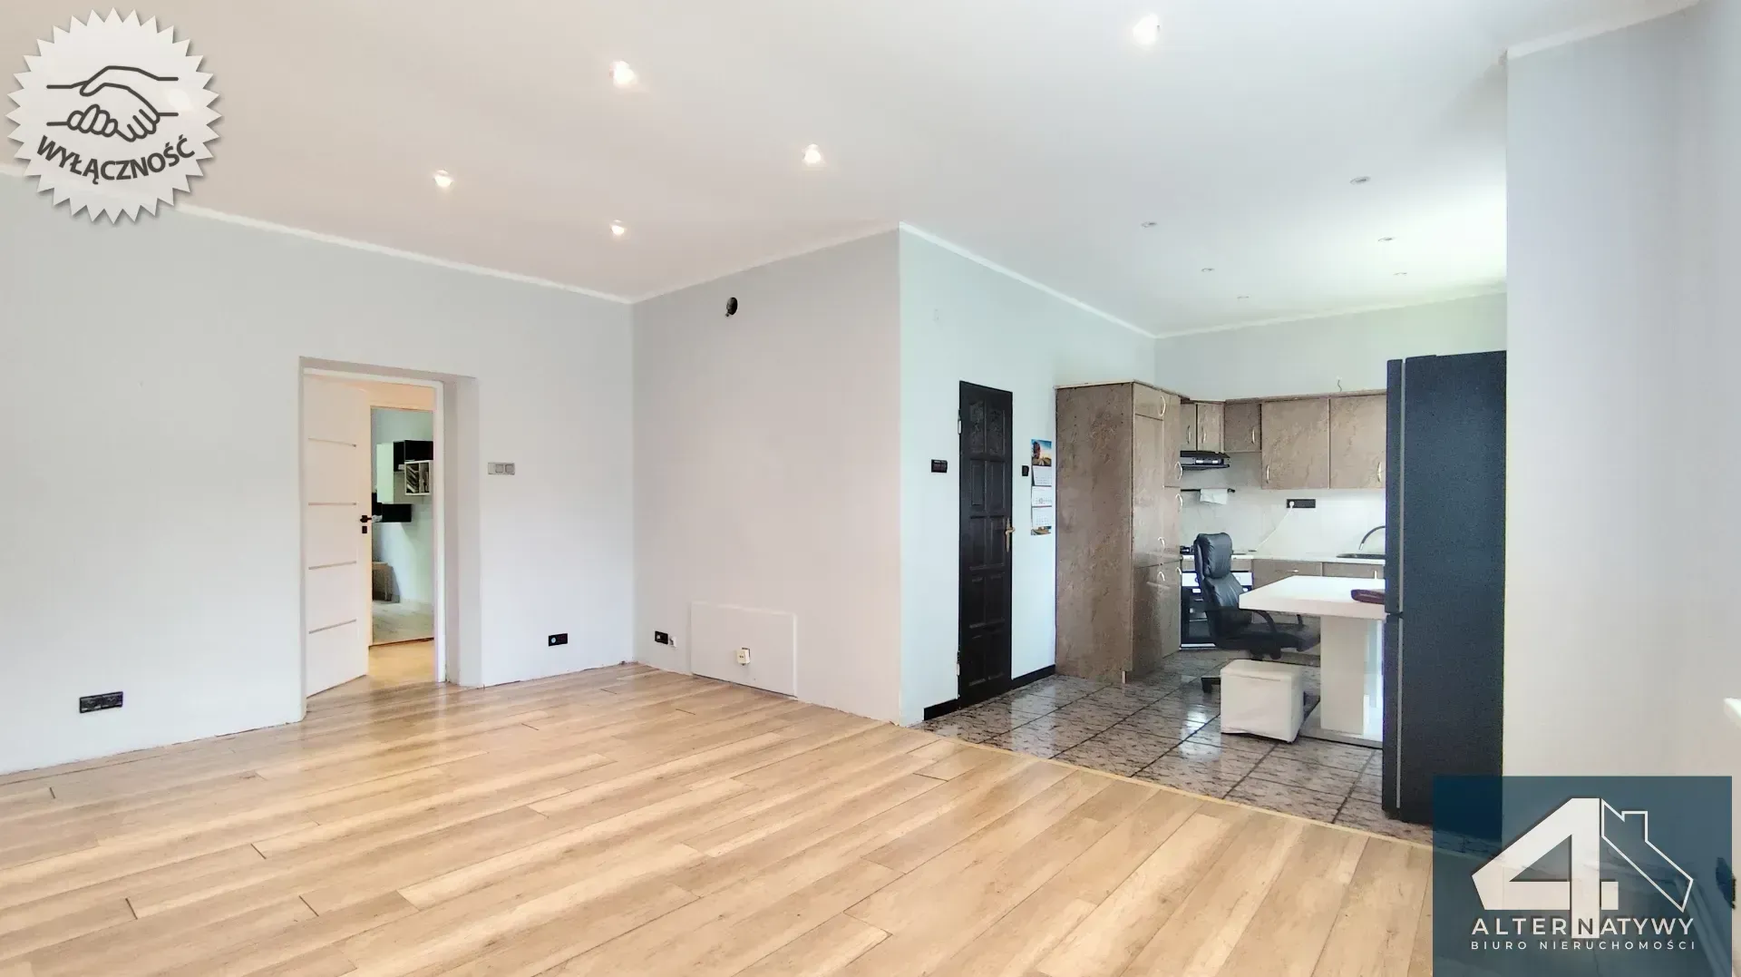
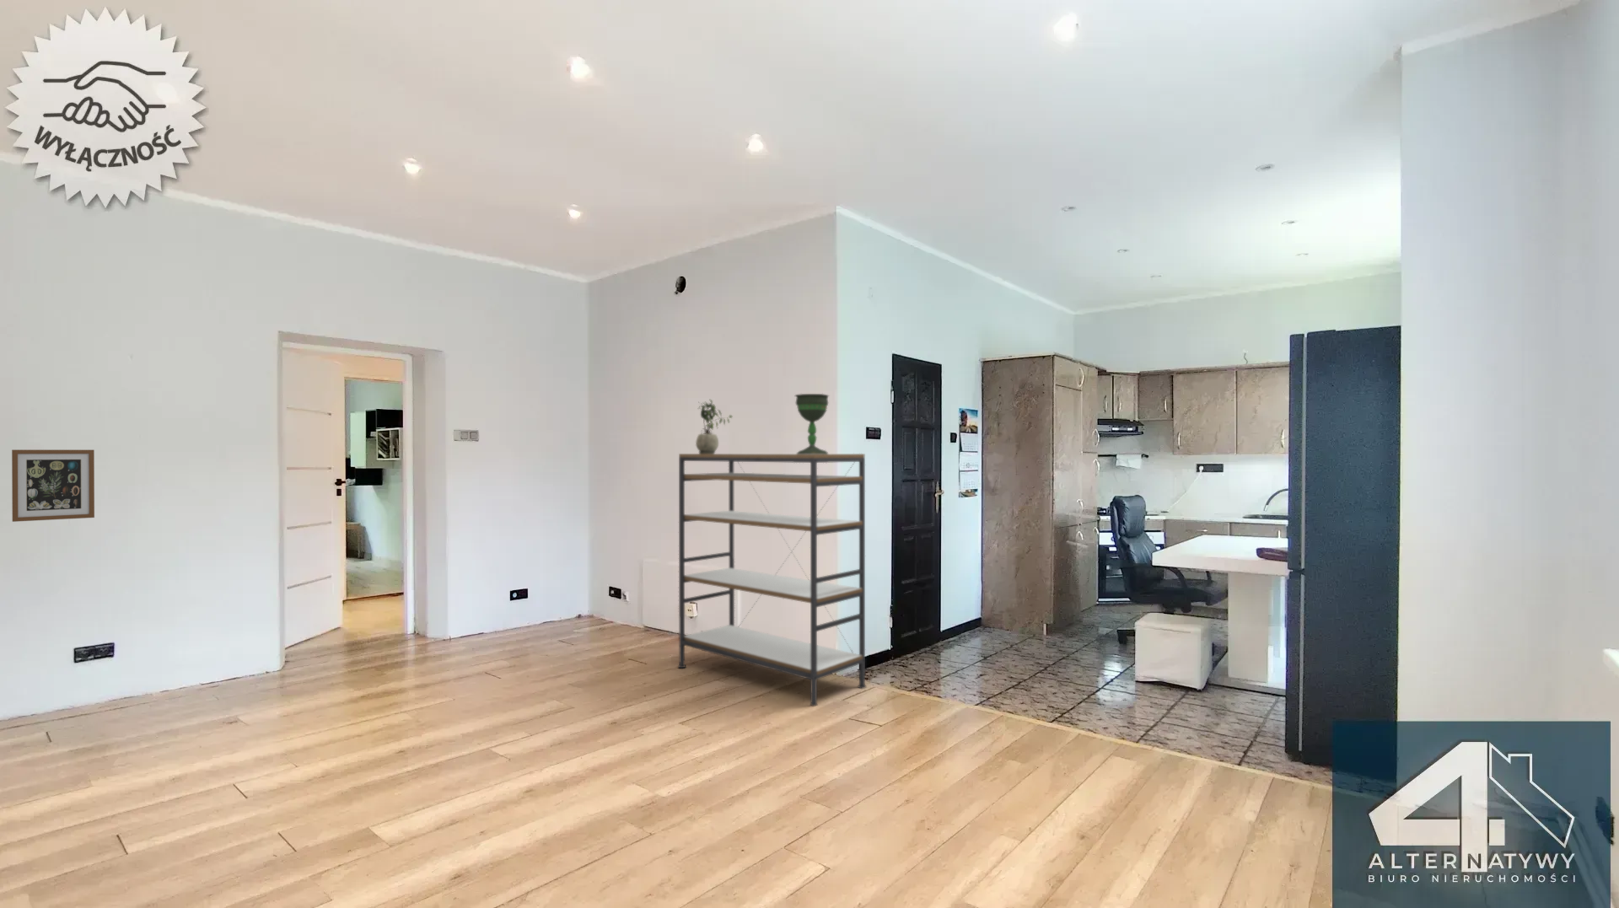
+ chalice [794,393,831,455]
+ potted plant [695,399,734,453]
+ wall art [11,449,96,522]
+ shelving unit [677,452,867,707]
